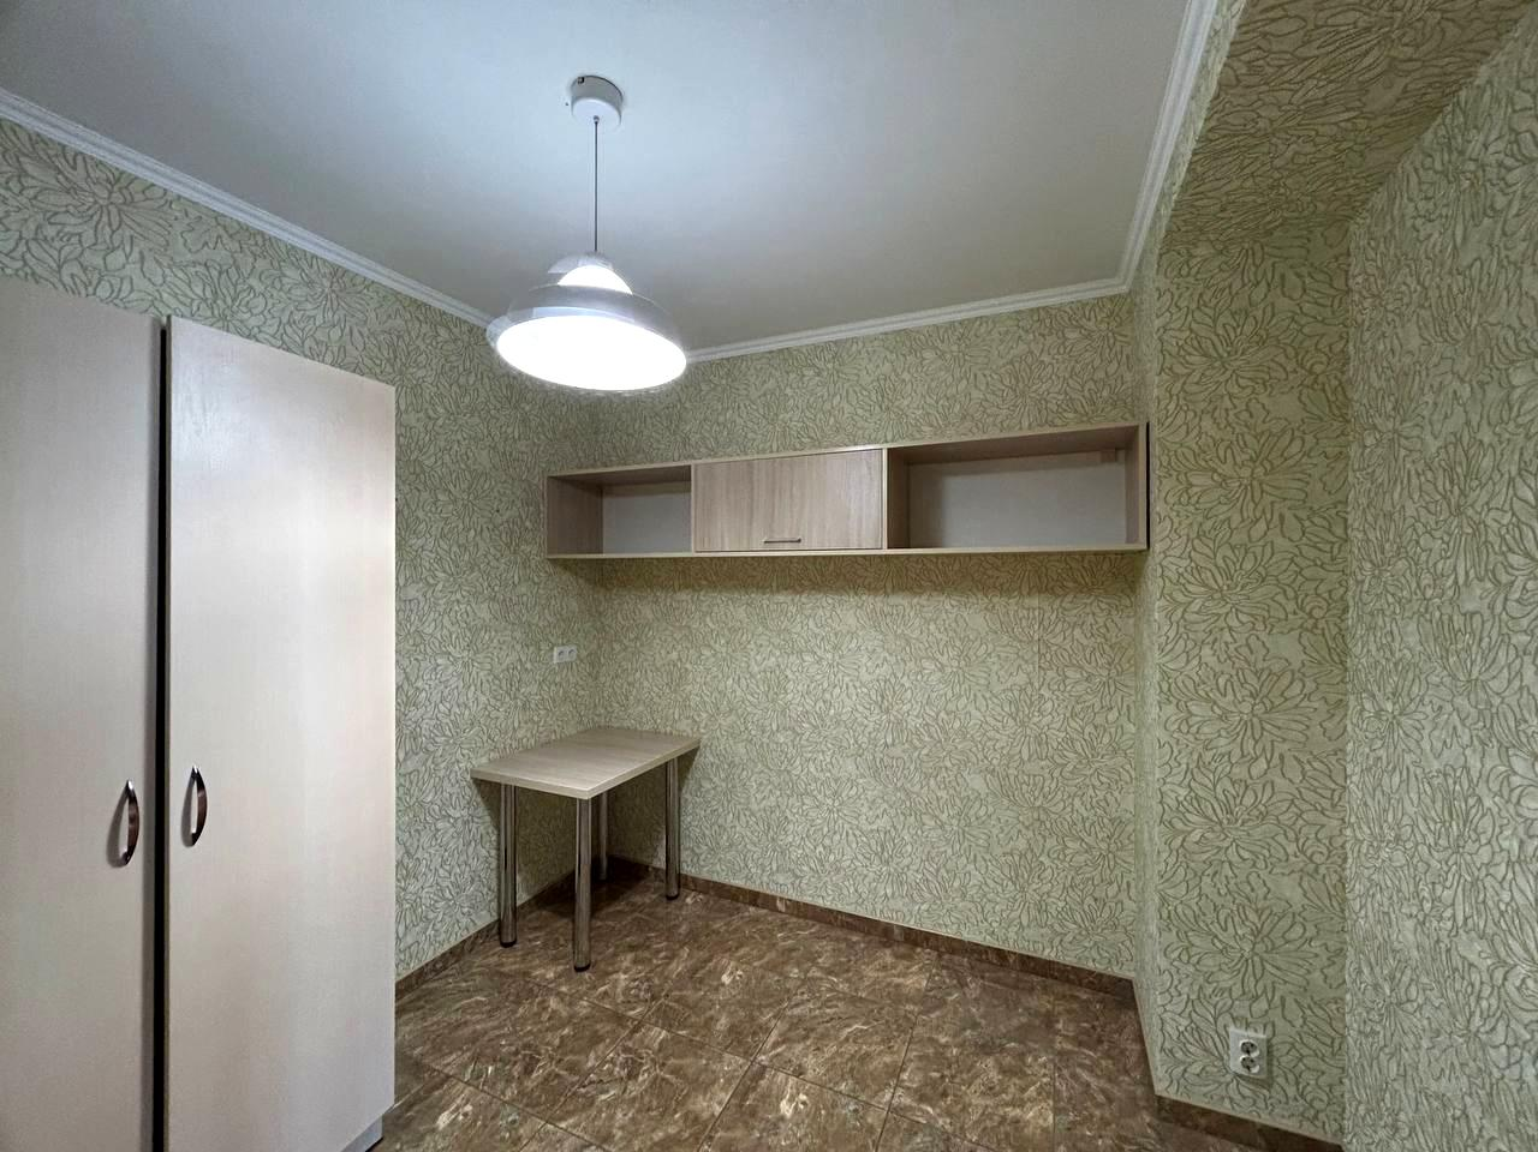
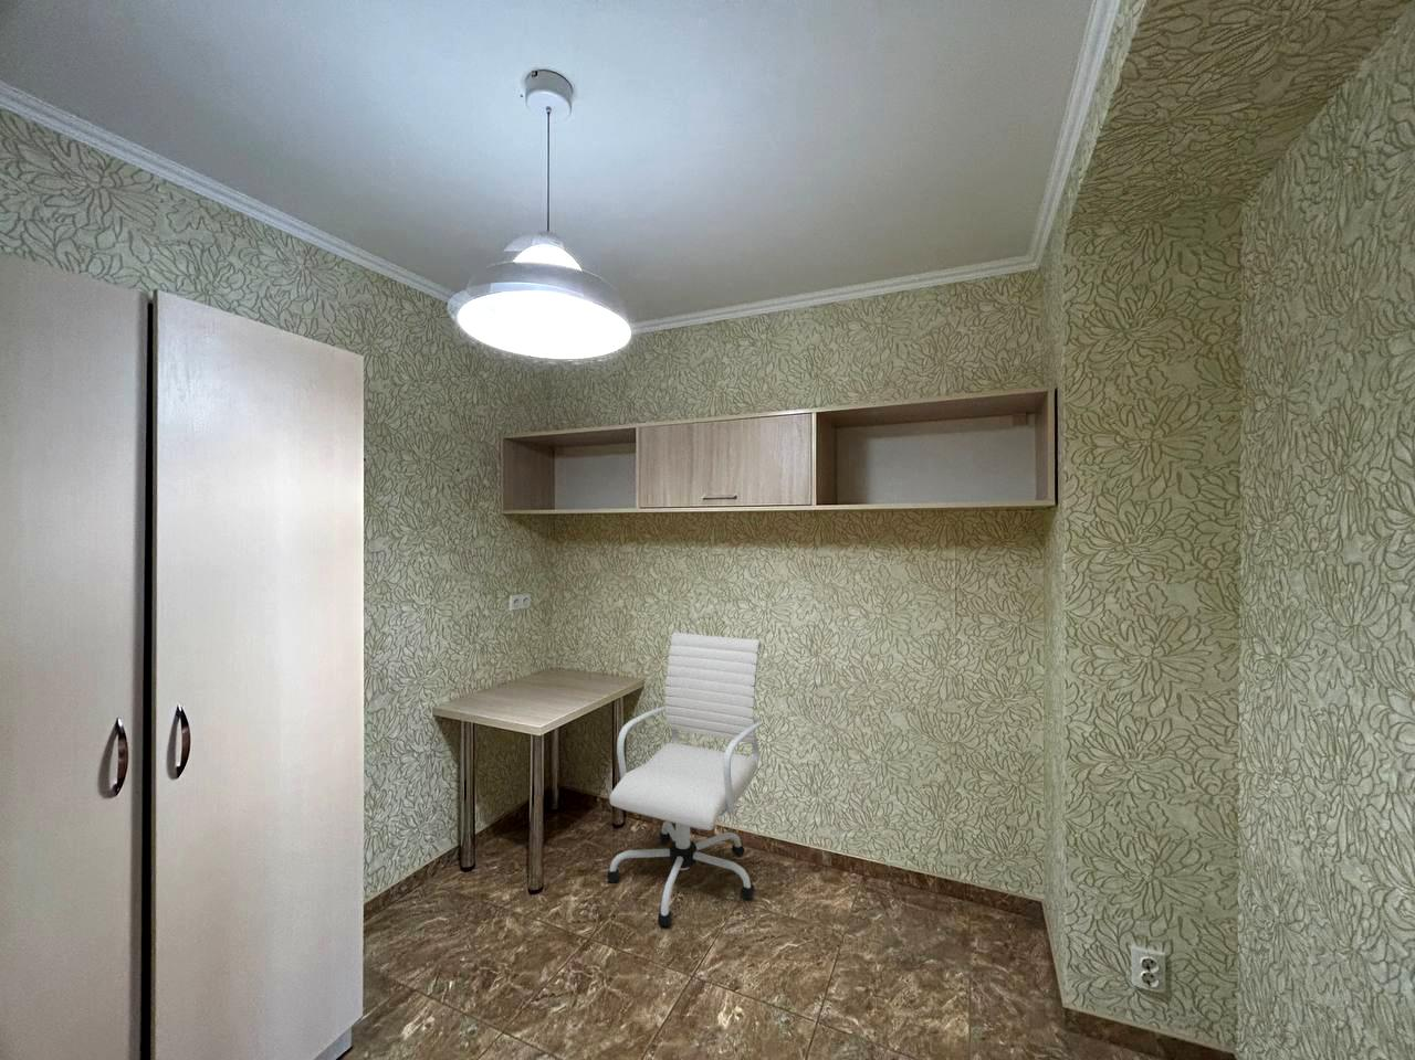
+ office chair [606,630,765,928]
